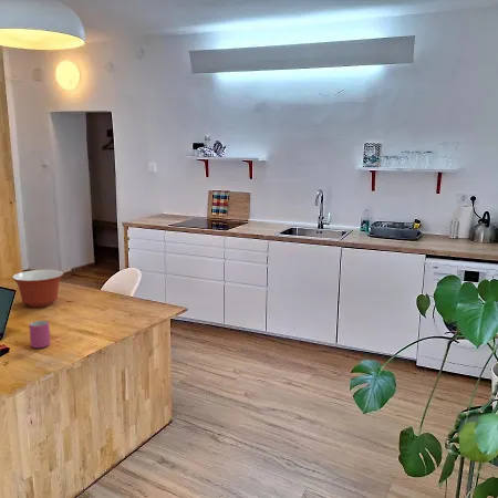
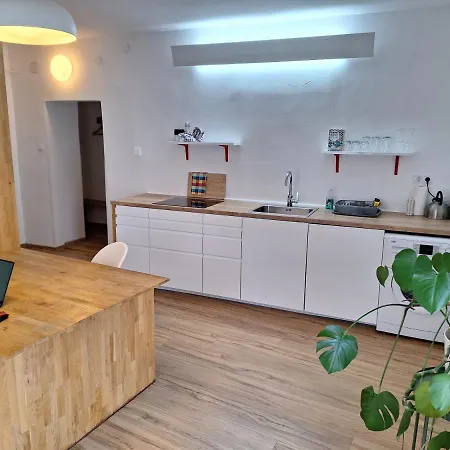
- mug [29,320,51,350]
- mixing bowl [11,269,64,308]
